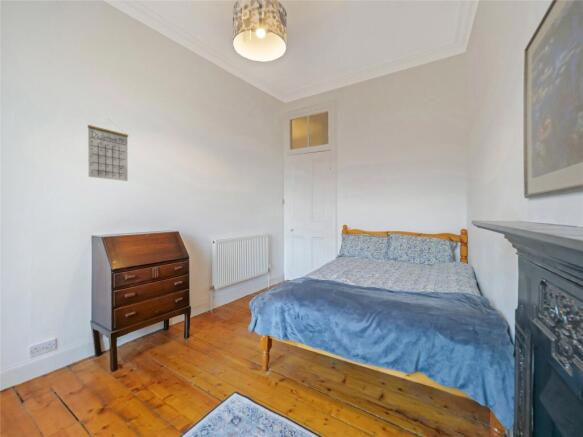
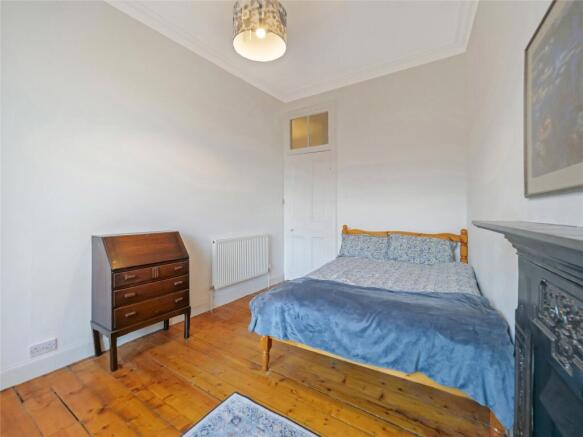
- calendar [87,119,129,182]
